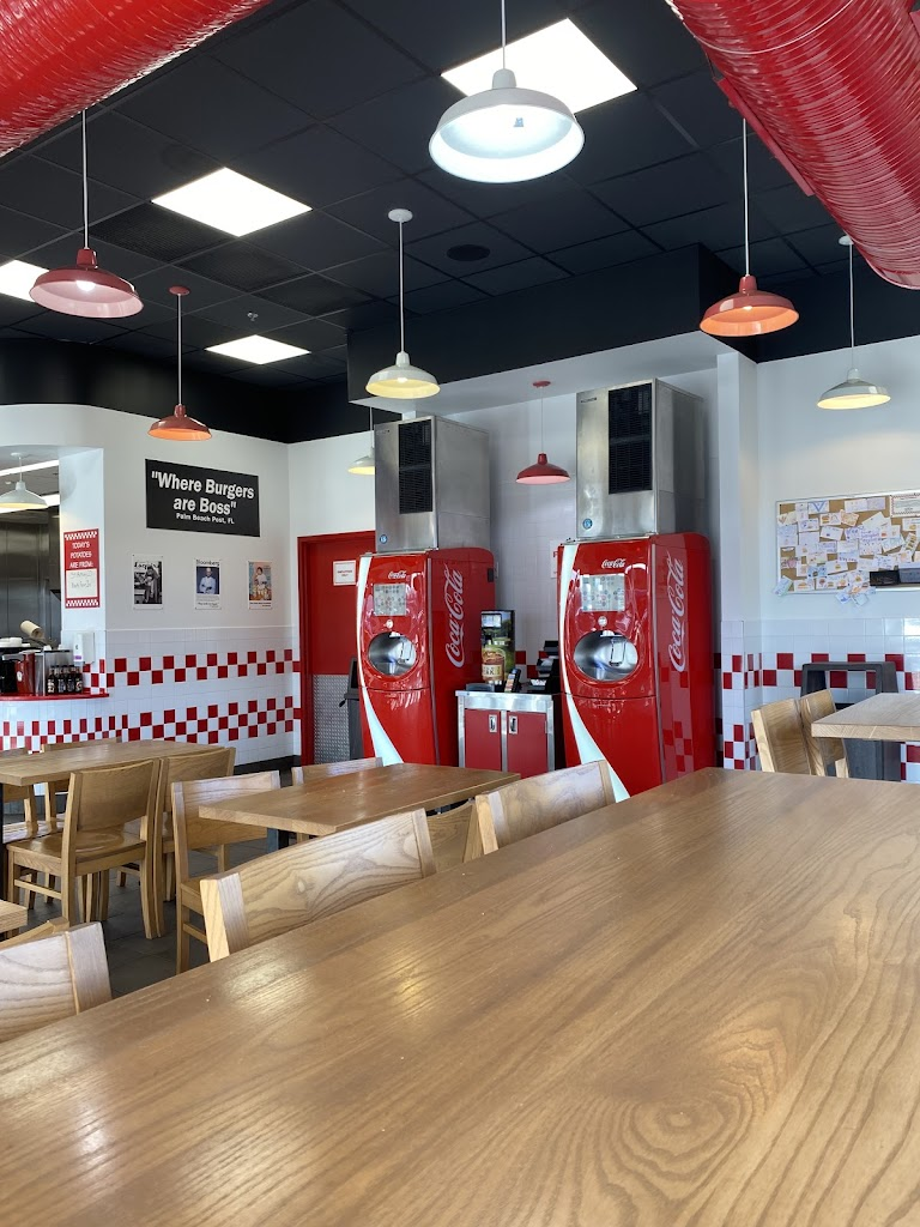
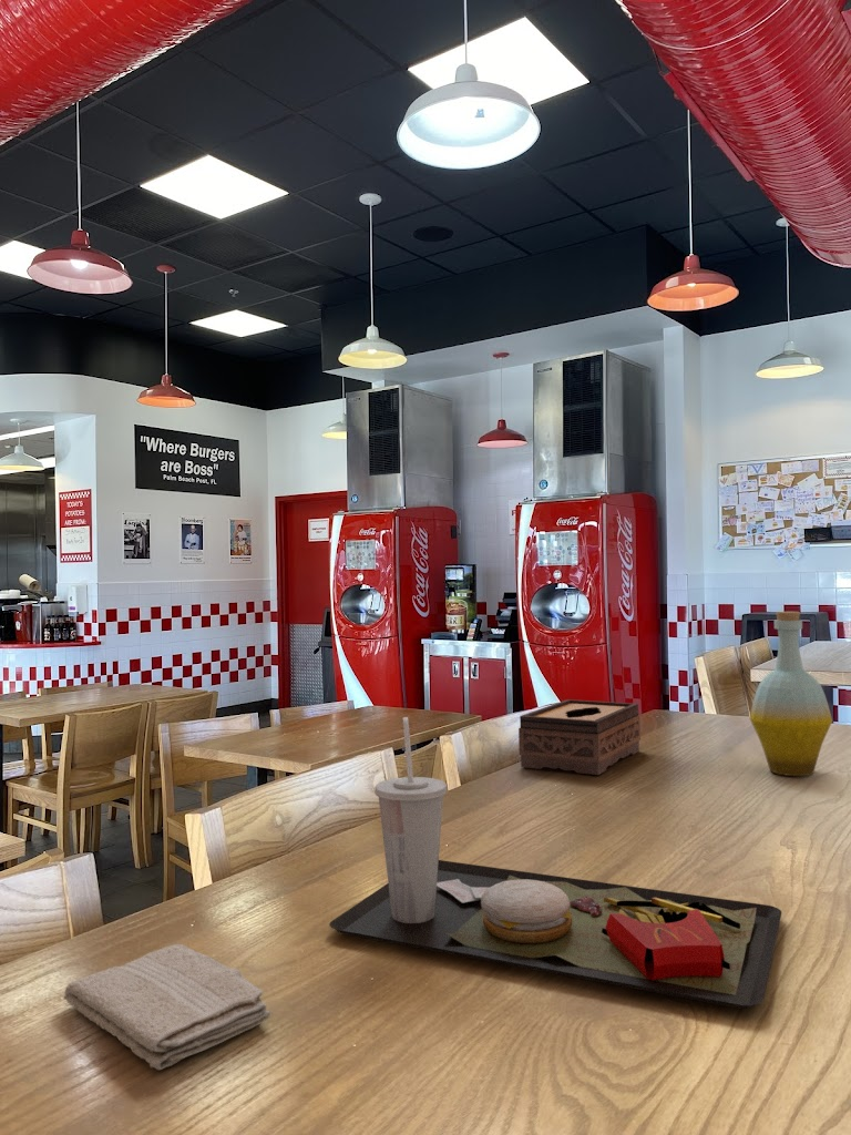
+ tissue box [517,698,642,776]
+ bottle [749,611,833,777]
+ food tray [328,716,782,1010]
+ washcloth [63,943,271,1071]
